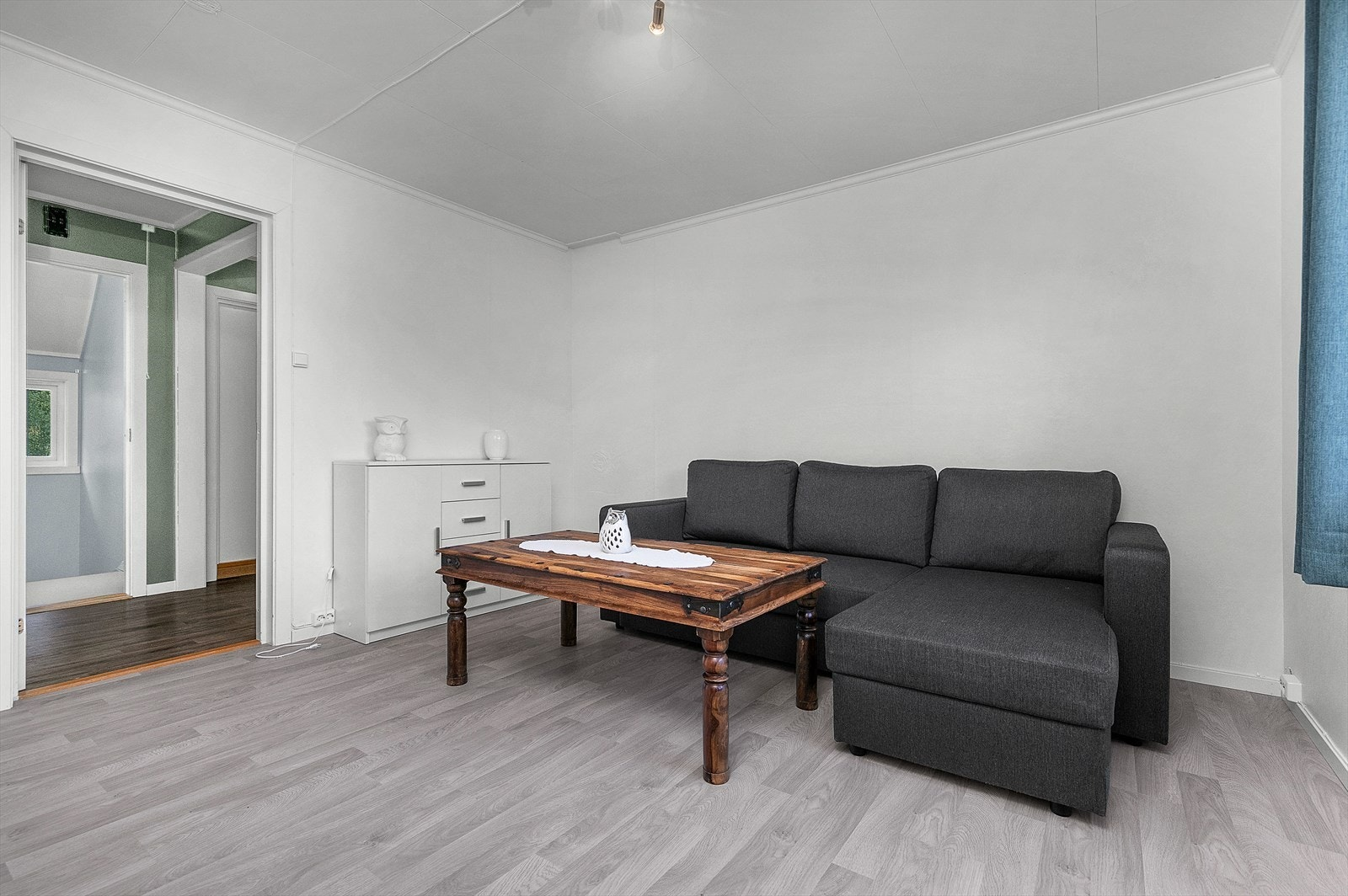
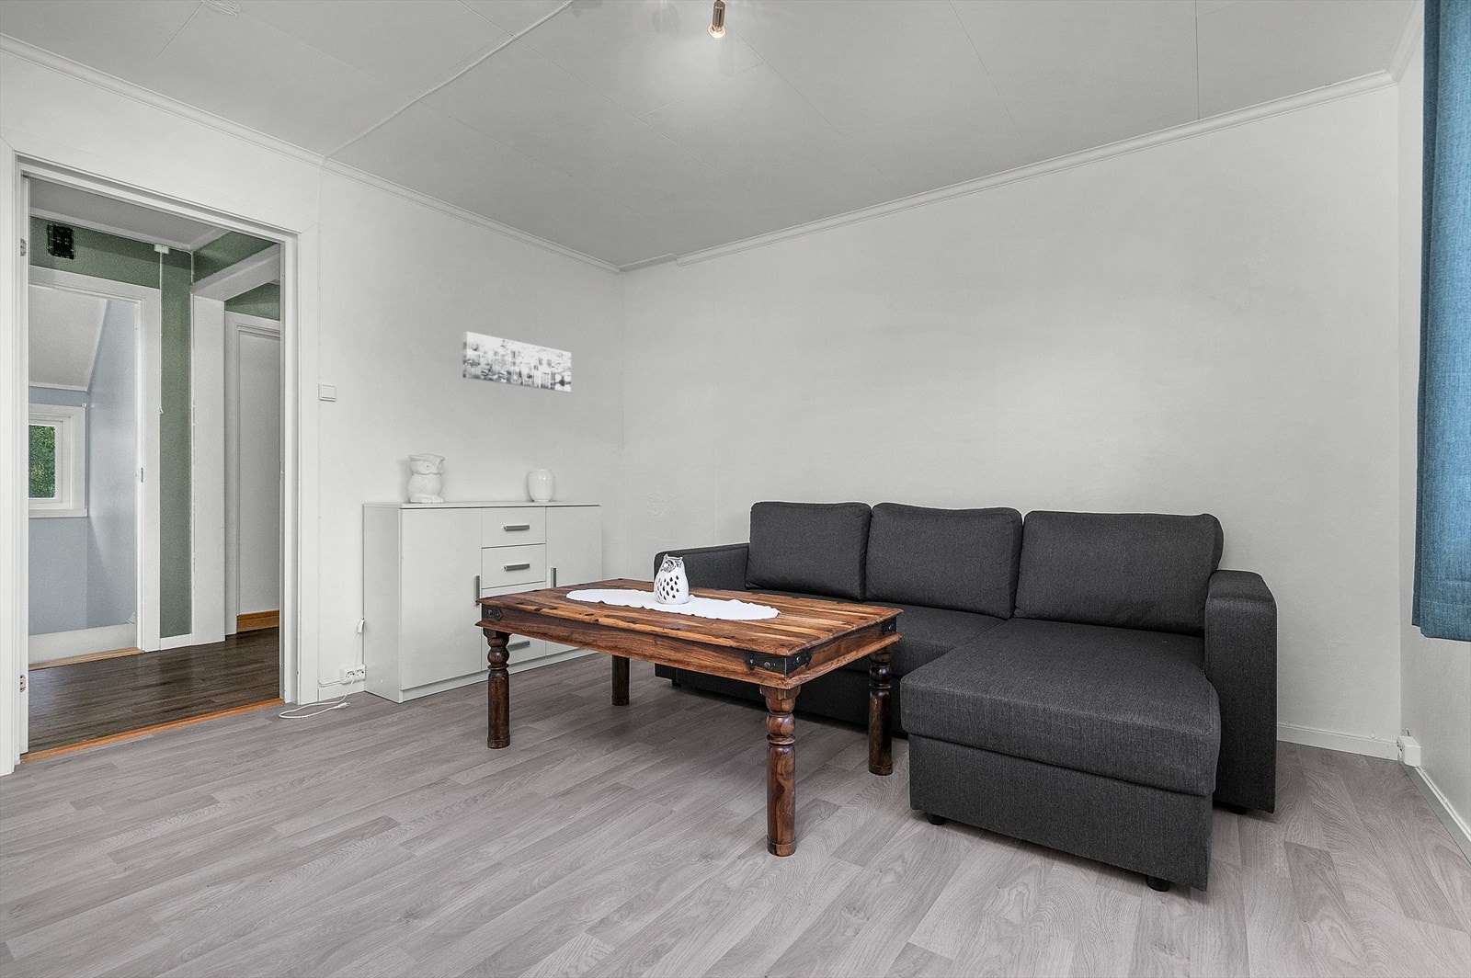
+ wall art [463,331,572,393]
